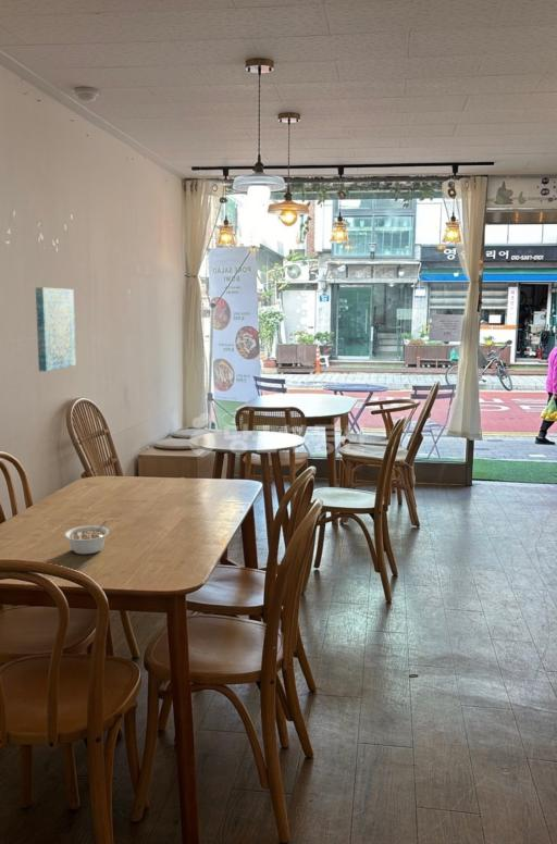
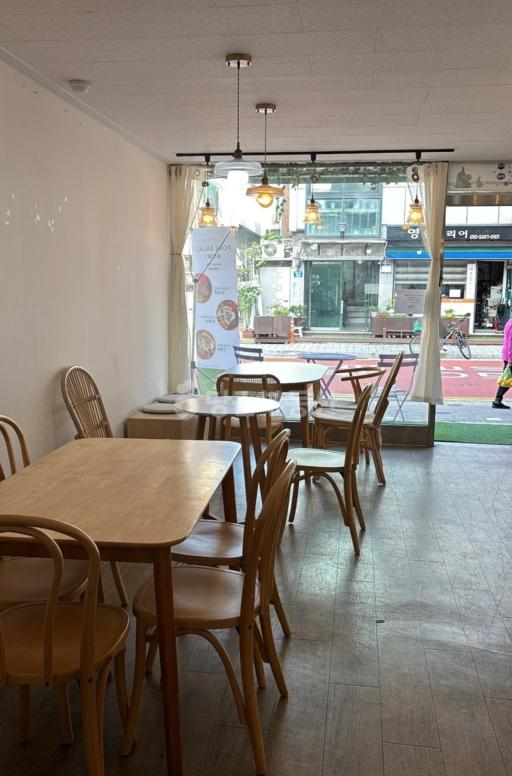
- legume [63,520,110,555]
- wall art [35,286,77,373]
